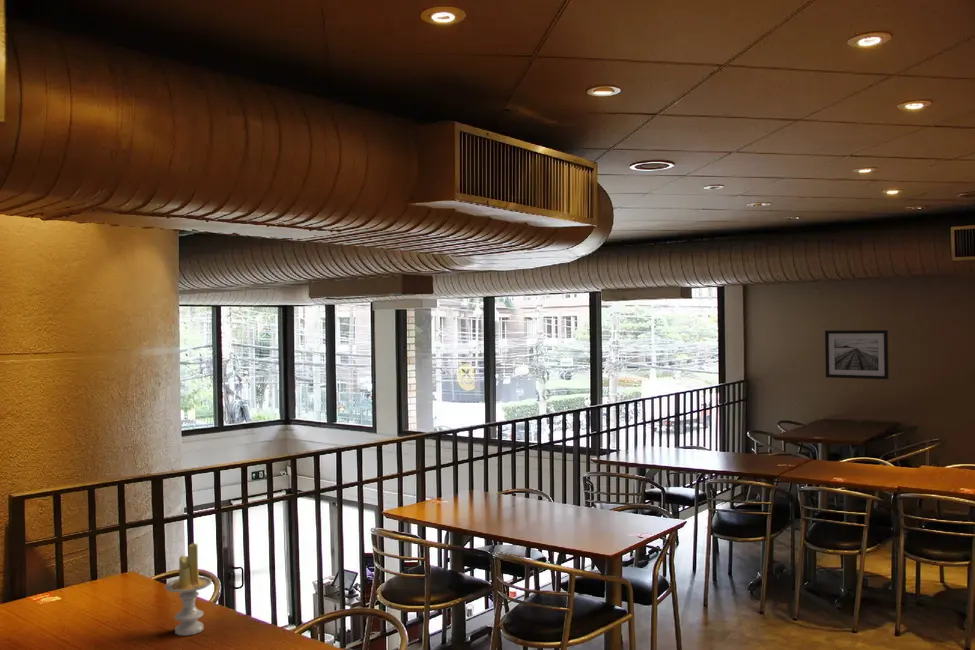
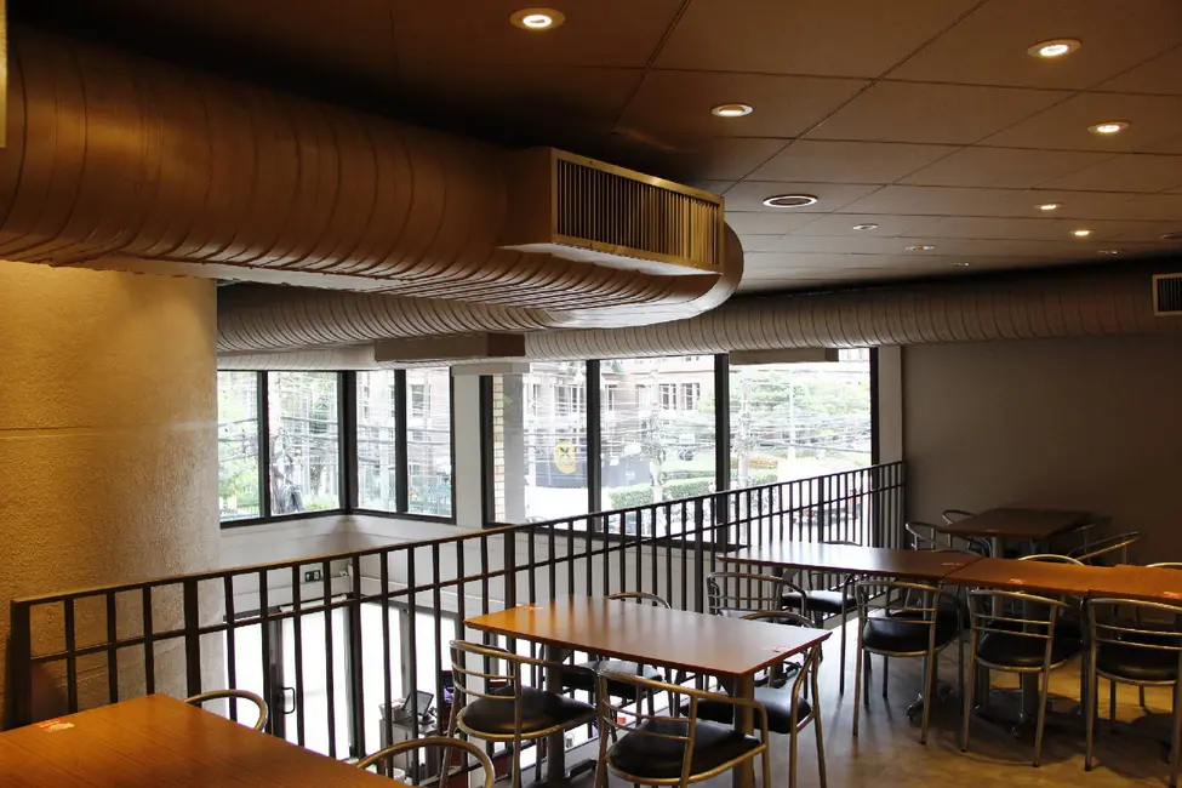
- candle [164,542,213,637]
- wall art [824,329,890,380]
